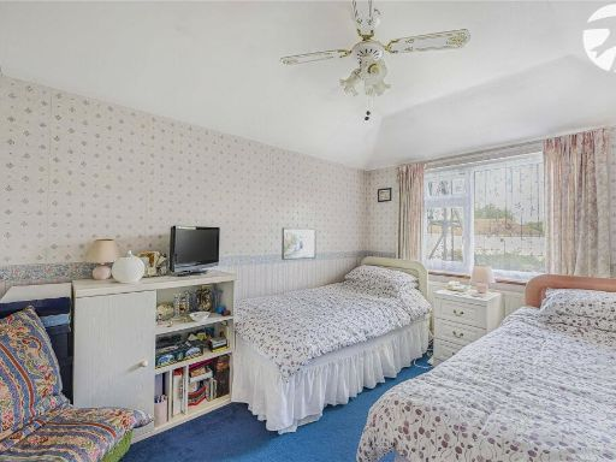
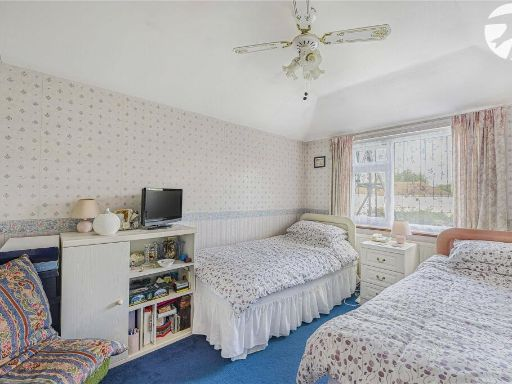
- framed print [280,226,318,261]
